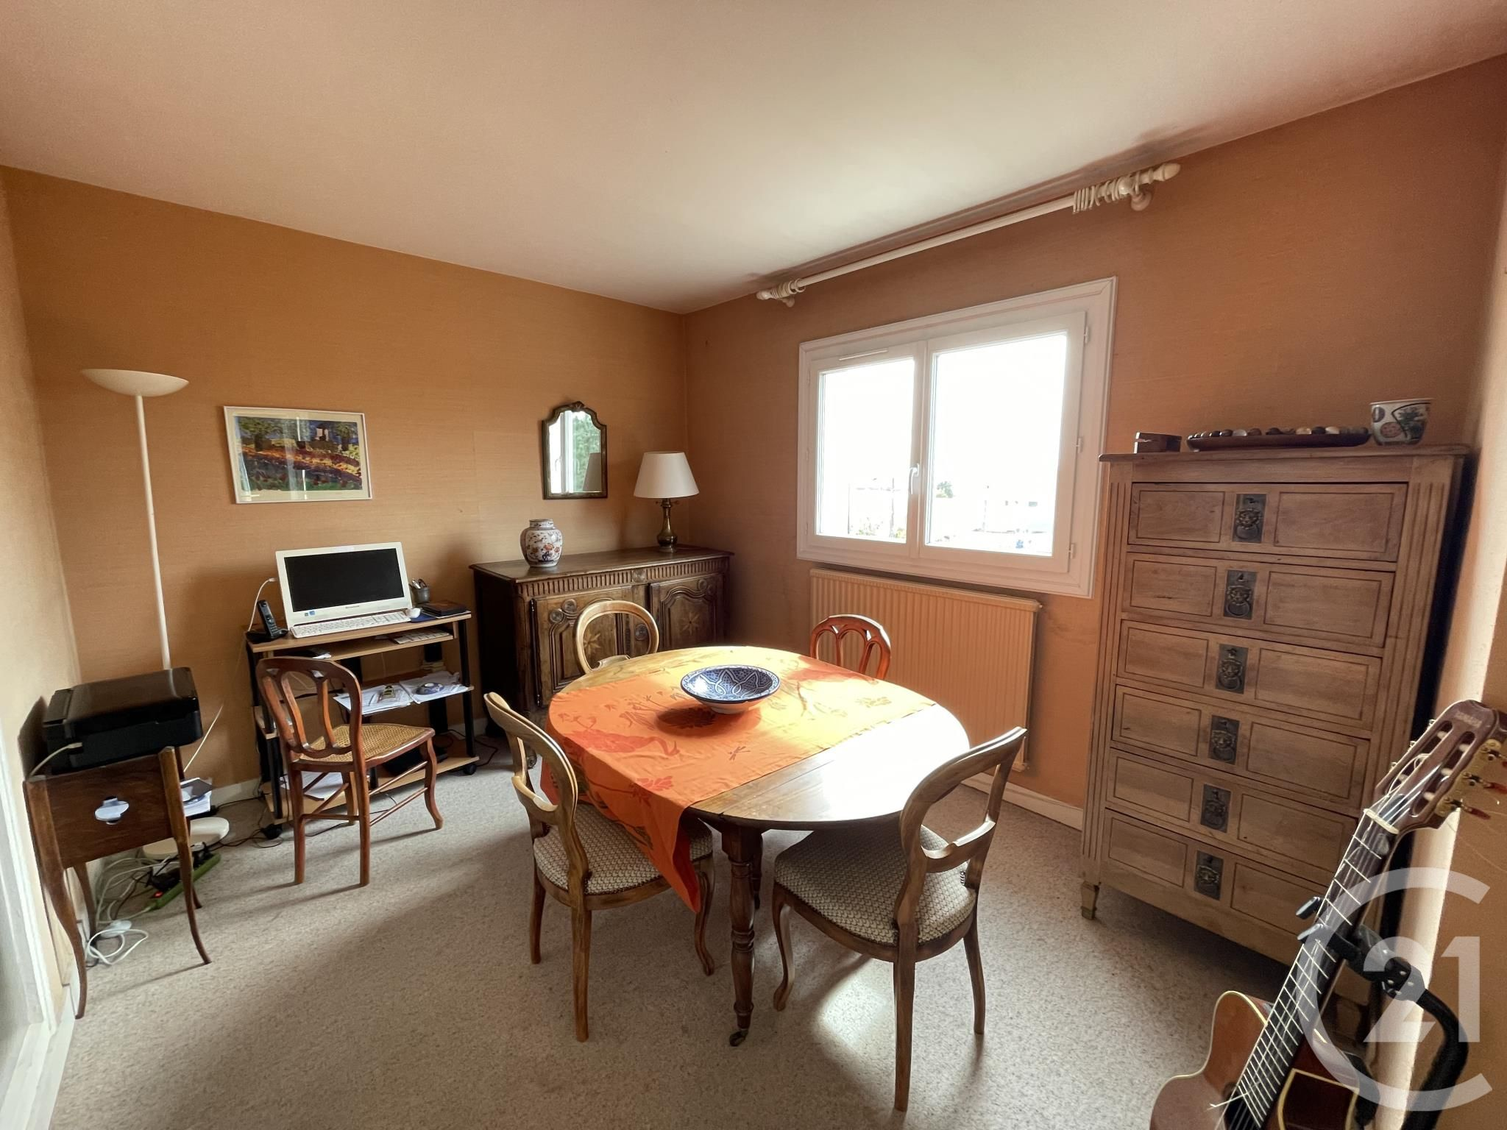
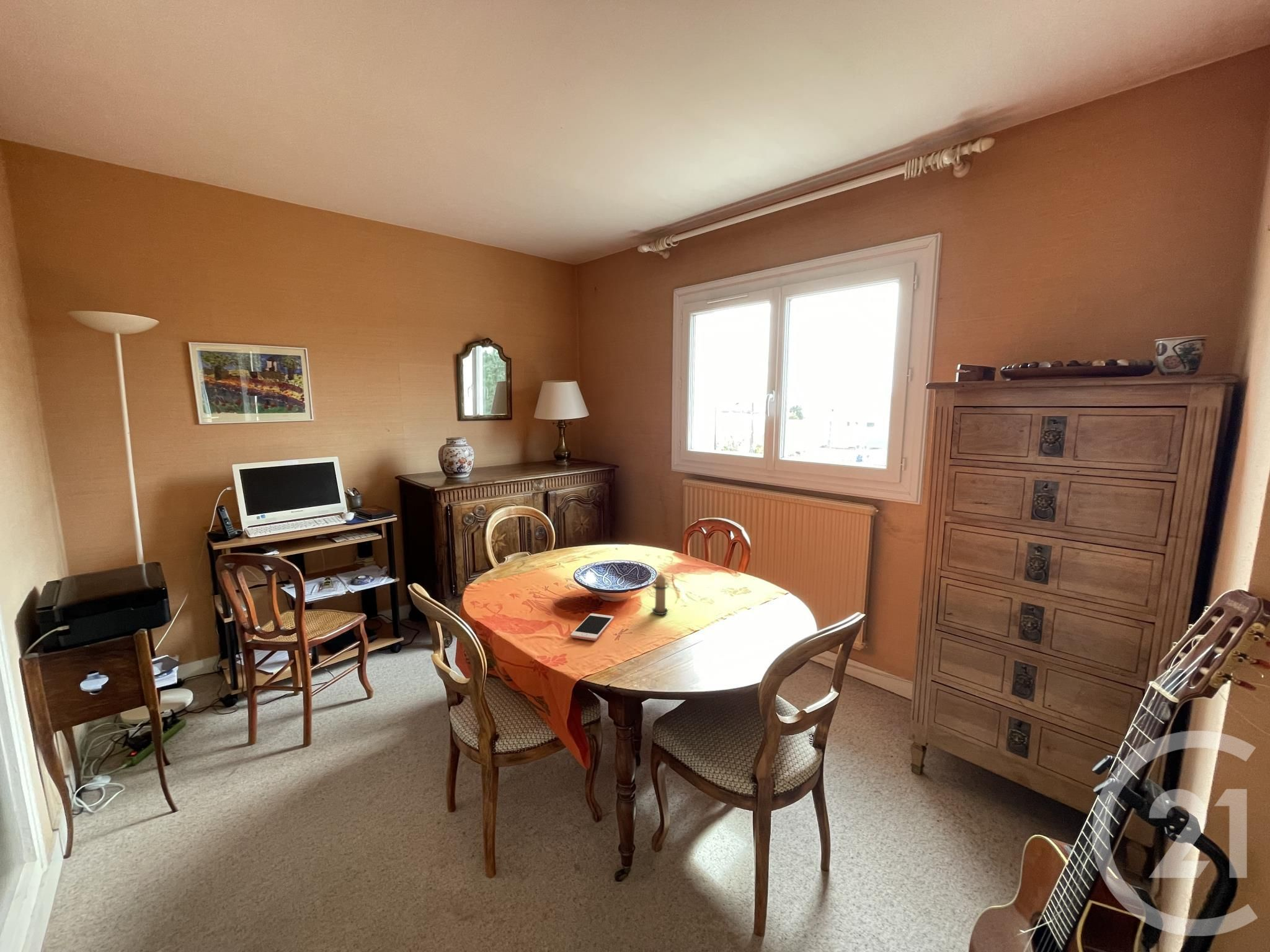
+ candle [651,571,669,615]
+ cell phone [570,613,615,641]
